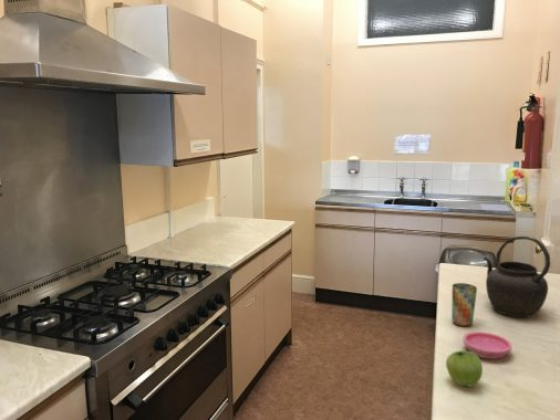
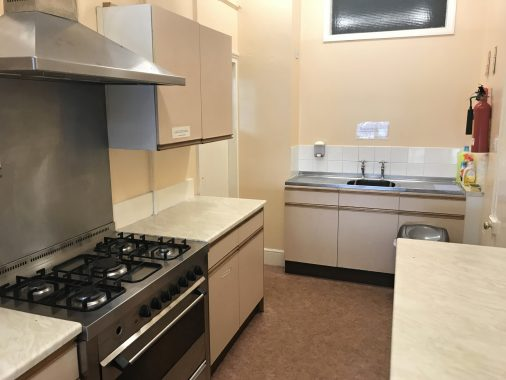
- fruit [445,349,484,388]
- cup [450,282,478,327]
- kettle [483,235,551,318]
- saucer [463,330,514,360]
